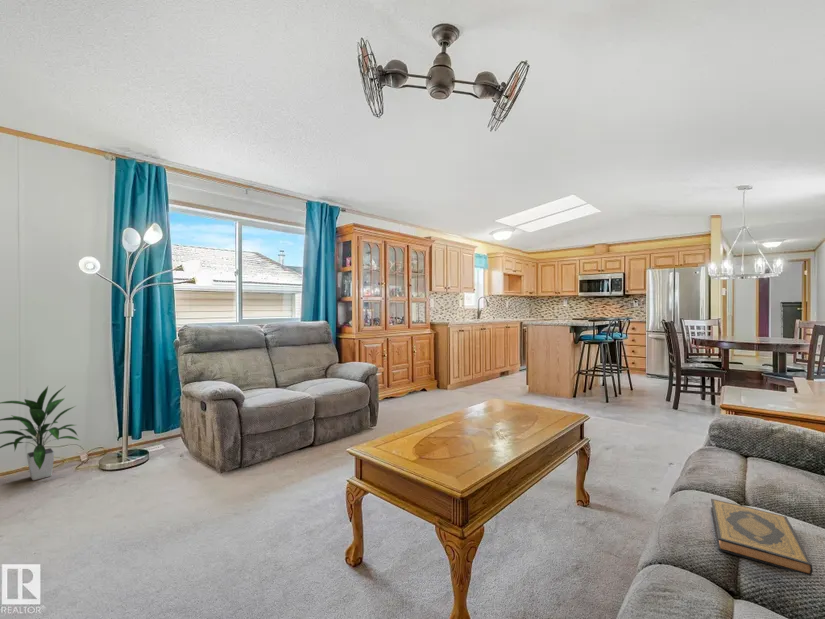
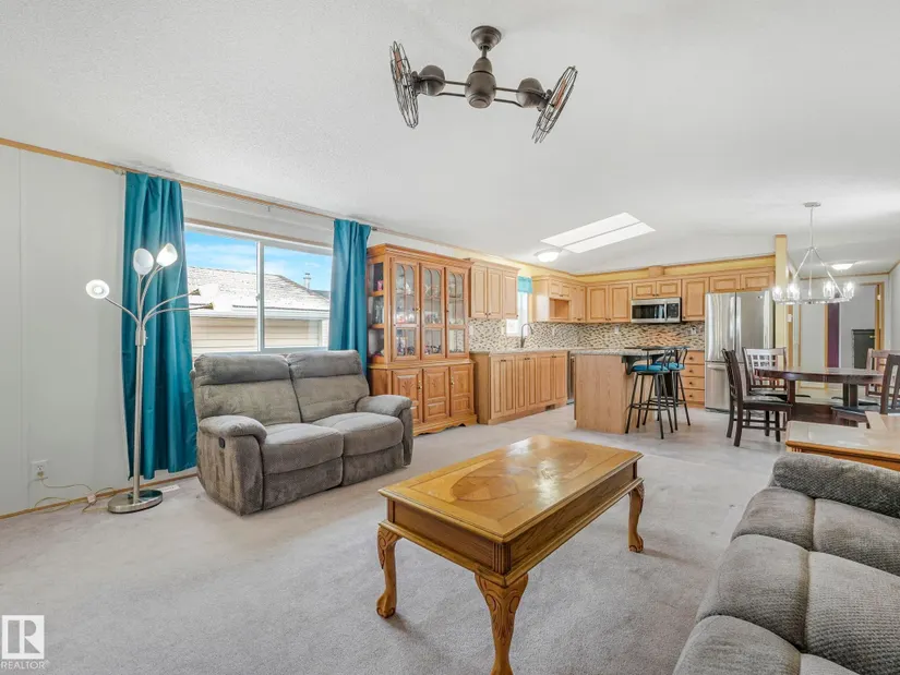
- indoor plant [0,385,80,481]
- hardback book [710,498,814,577]
